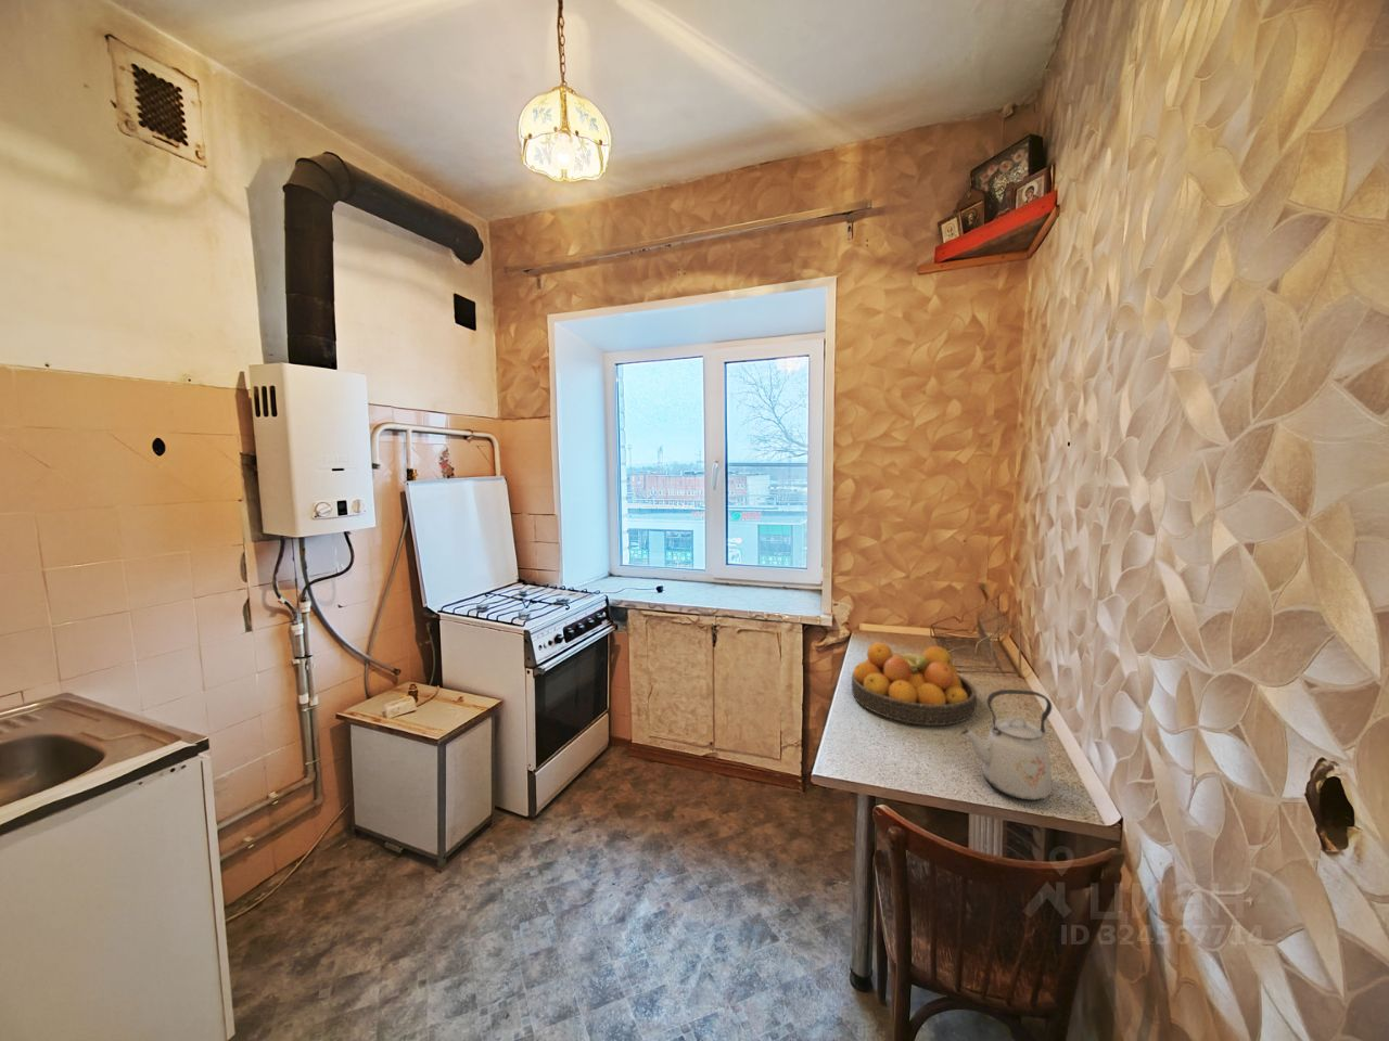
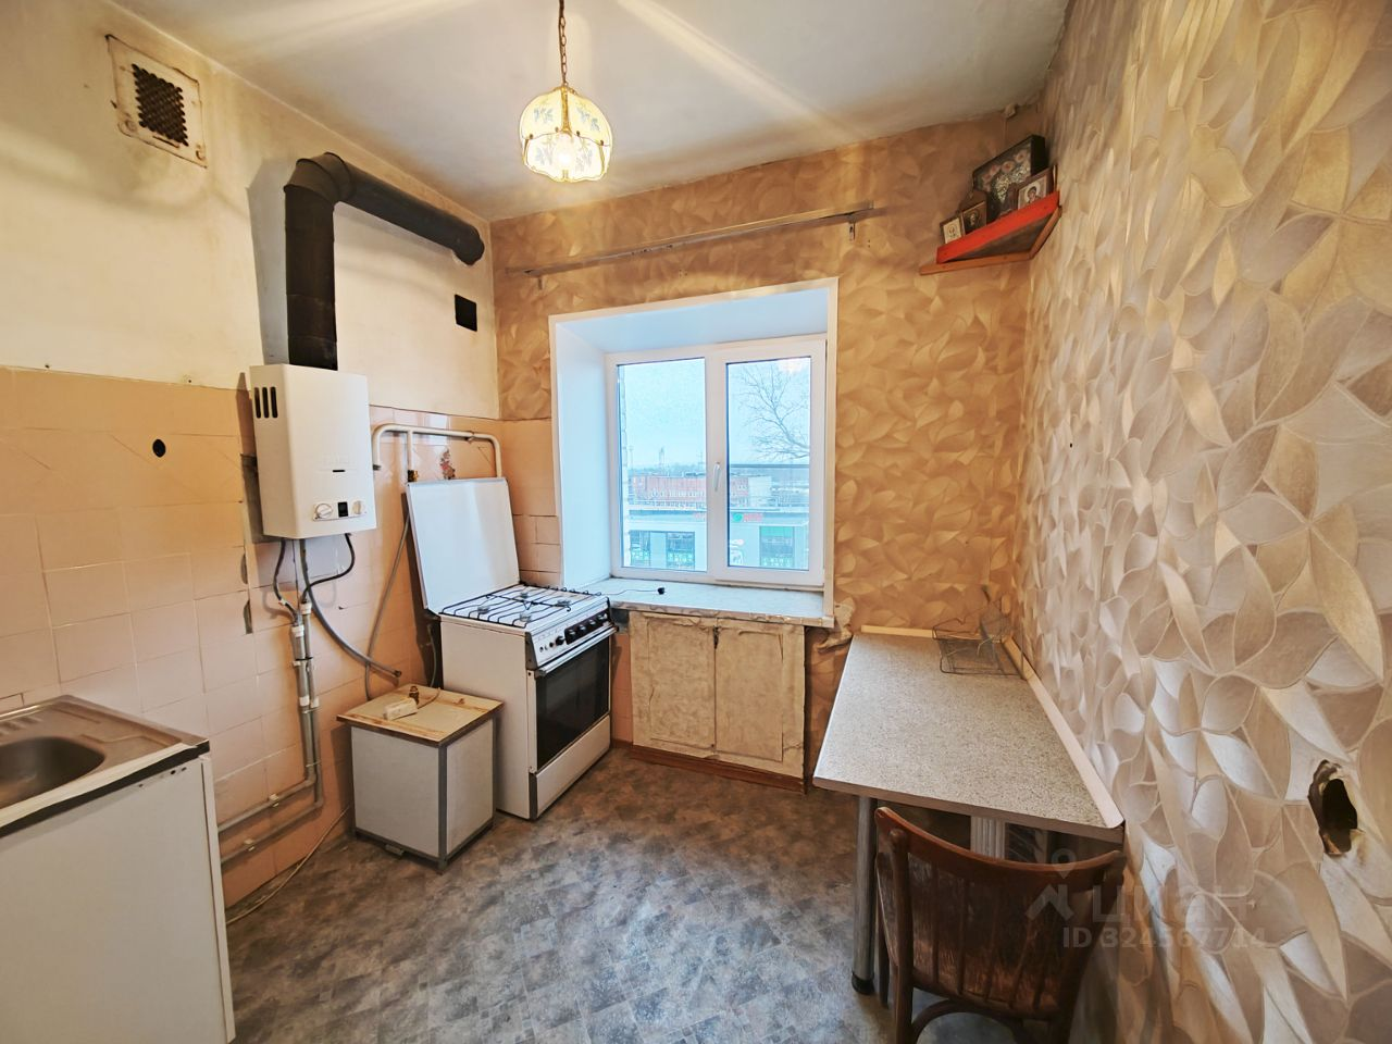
- fruit bowl [851,642,978,726]
- kettle [960,689,1052,802]
